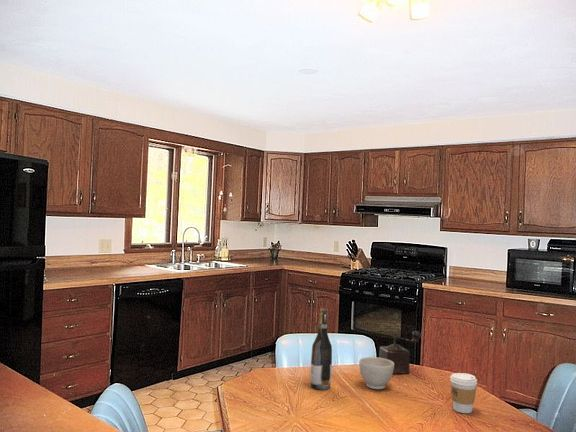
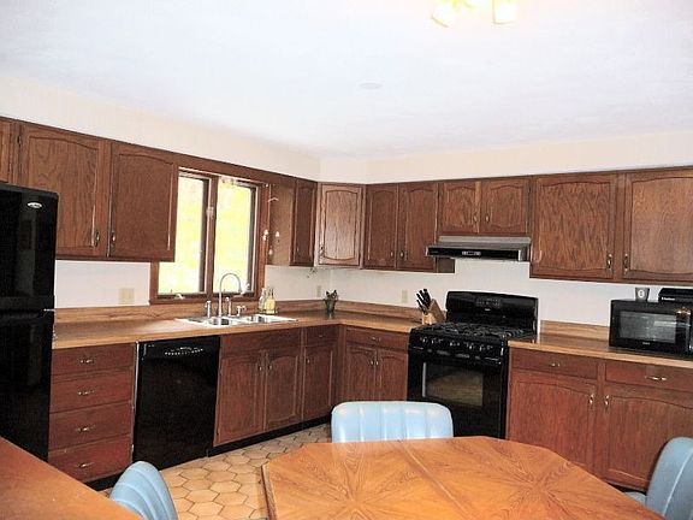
- wine bottle [309,308,333,391]
- bowl [358,356,394,390]
- pepper mill [378,330,422,375]
- coffee cup [449,372,478,414]
